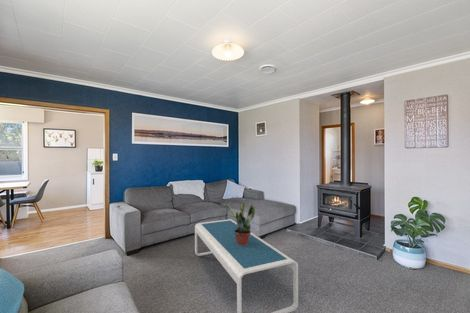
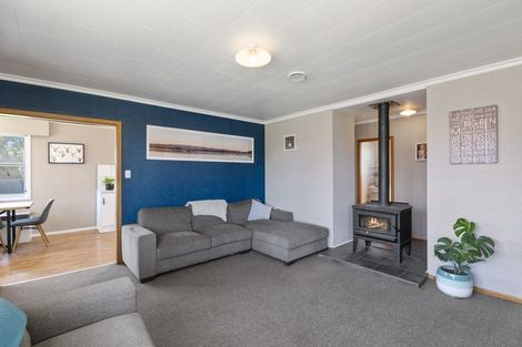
- coffee table [194,218,299,313]
- potted plant [226,201,256,245]
